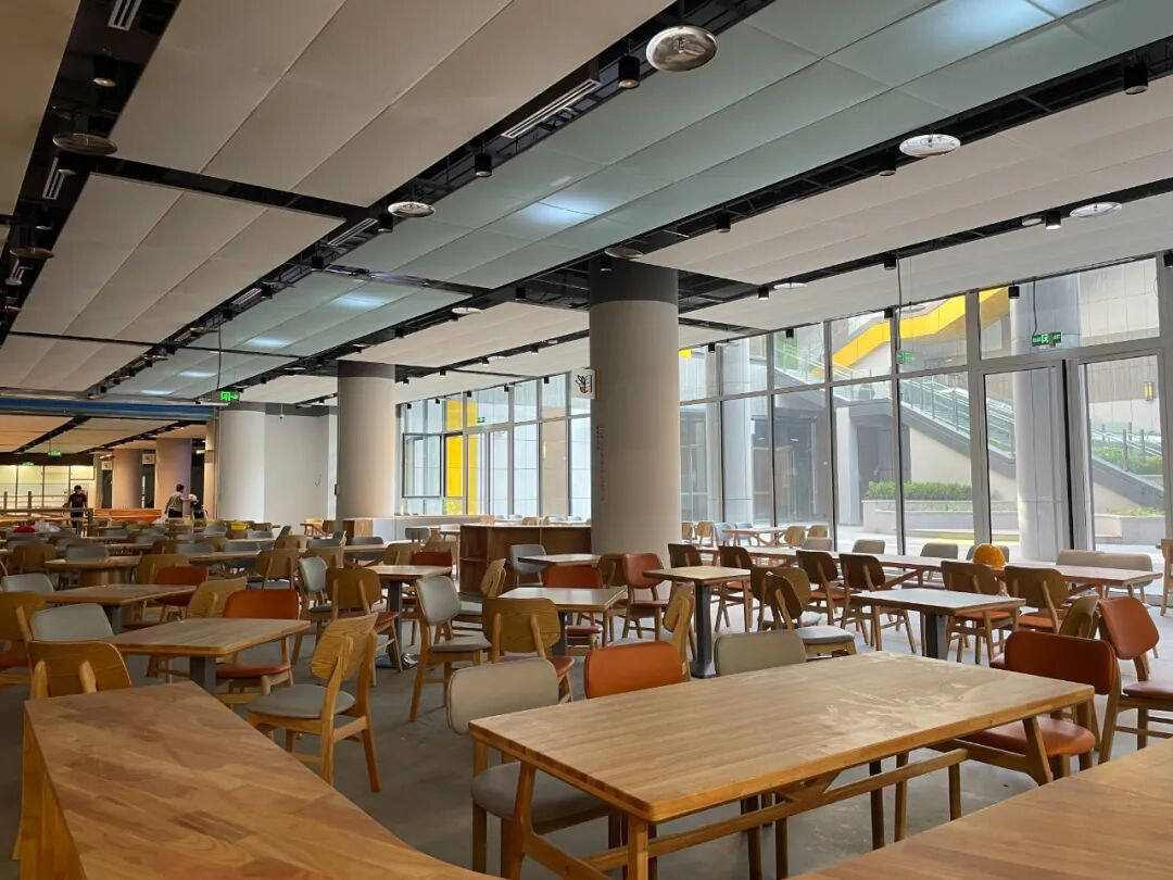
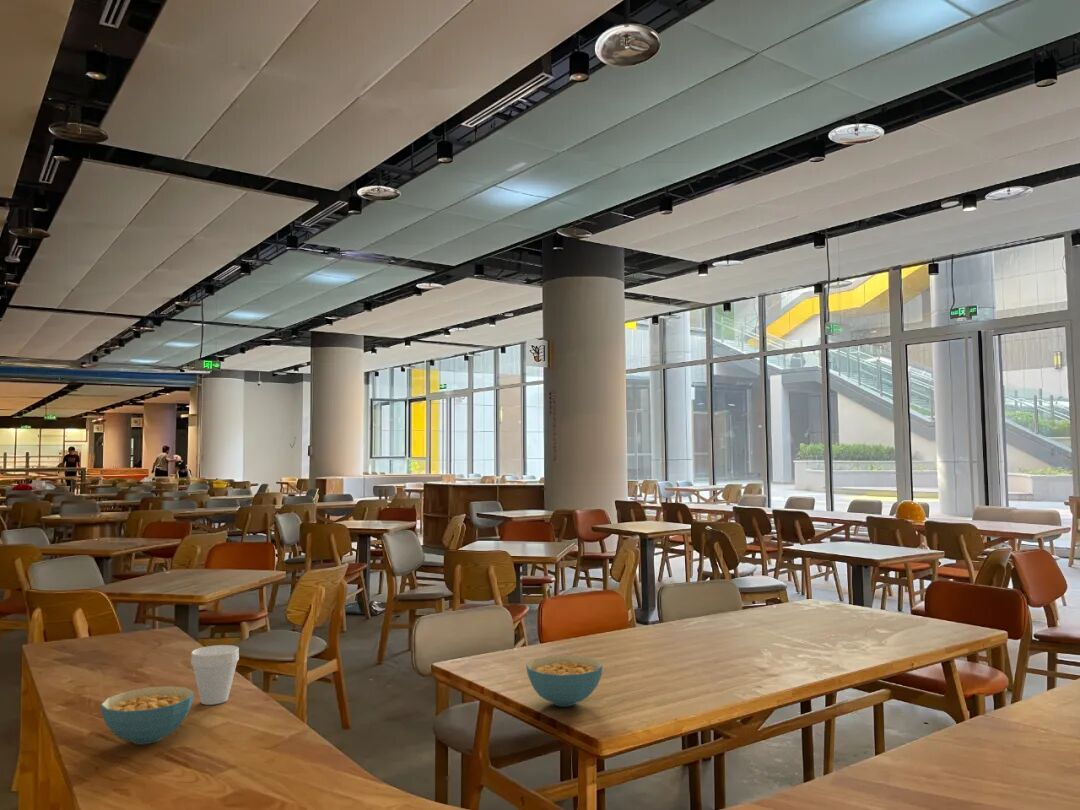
+ cereal bowl [100,685,195,745]
+ cereal bowl [525,654,604,707]
+ cup [190,644,240,706]
